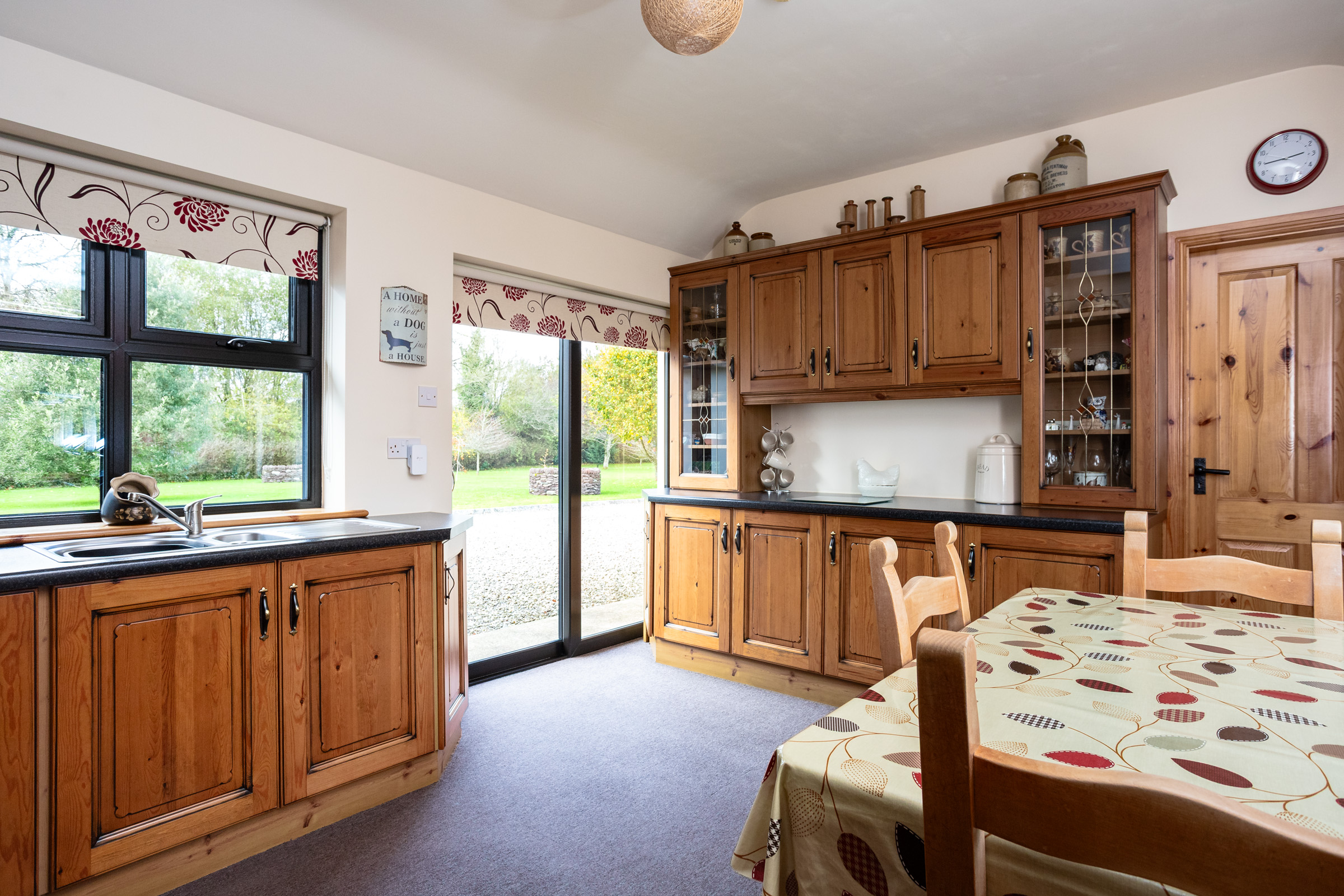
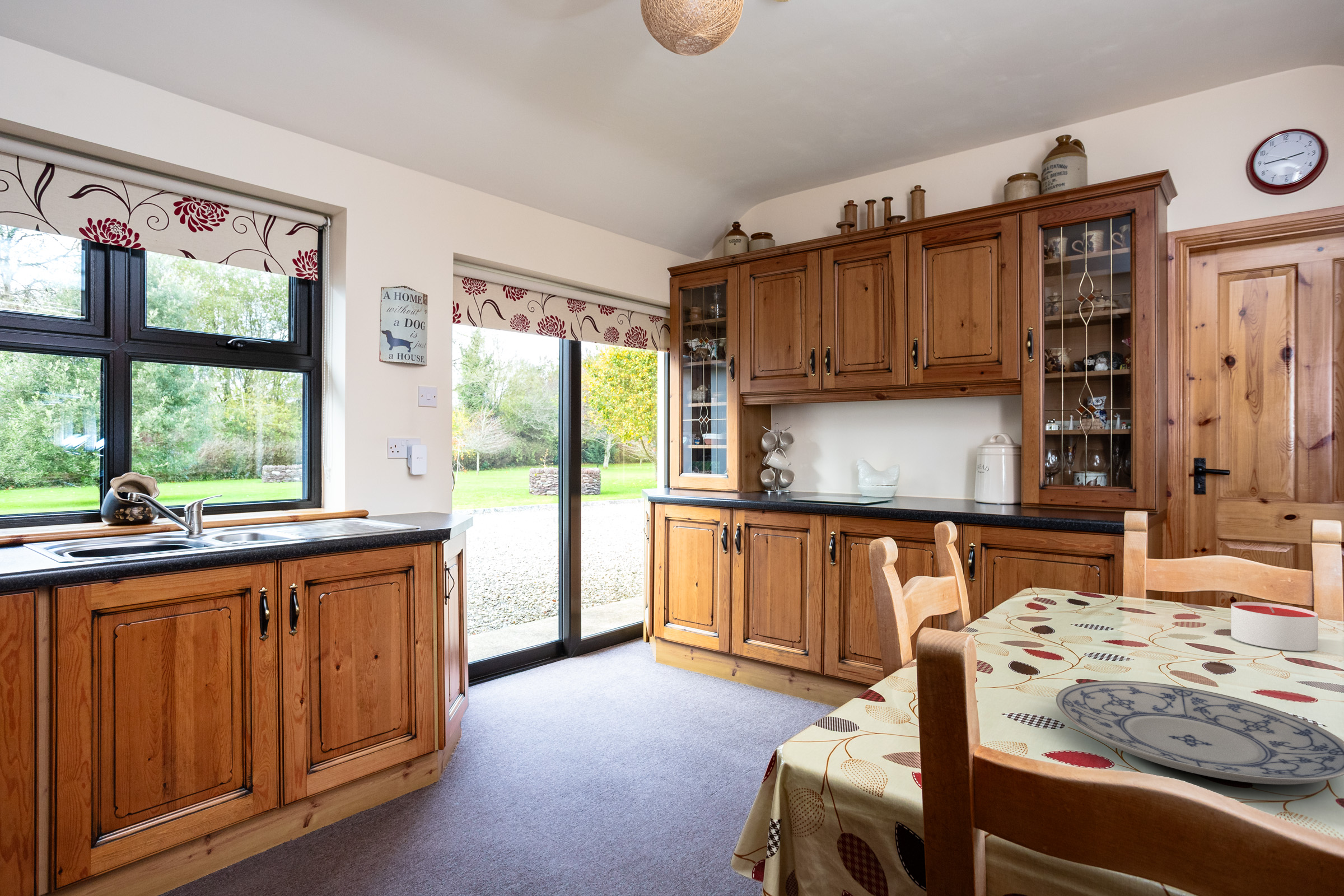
+ plate [1056,680,1344,785]
+ candle [1230,601,1319,652]
